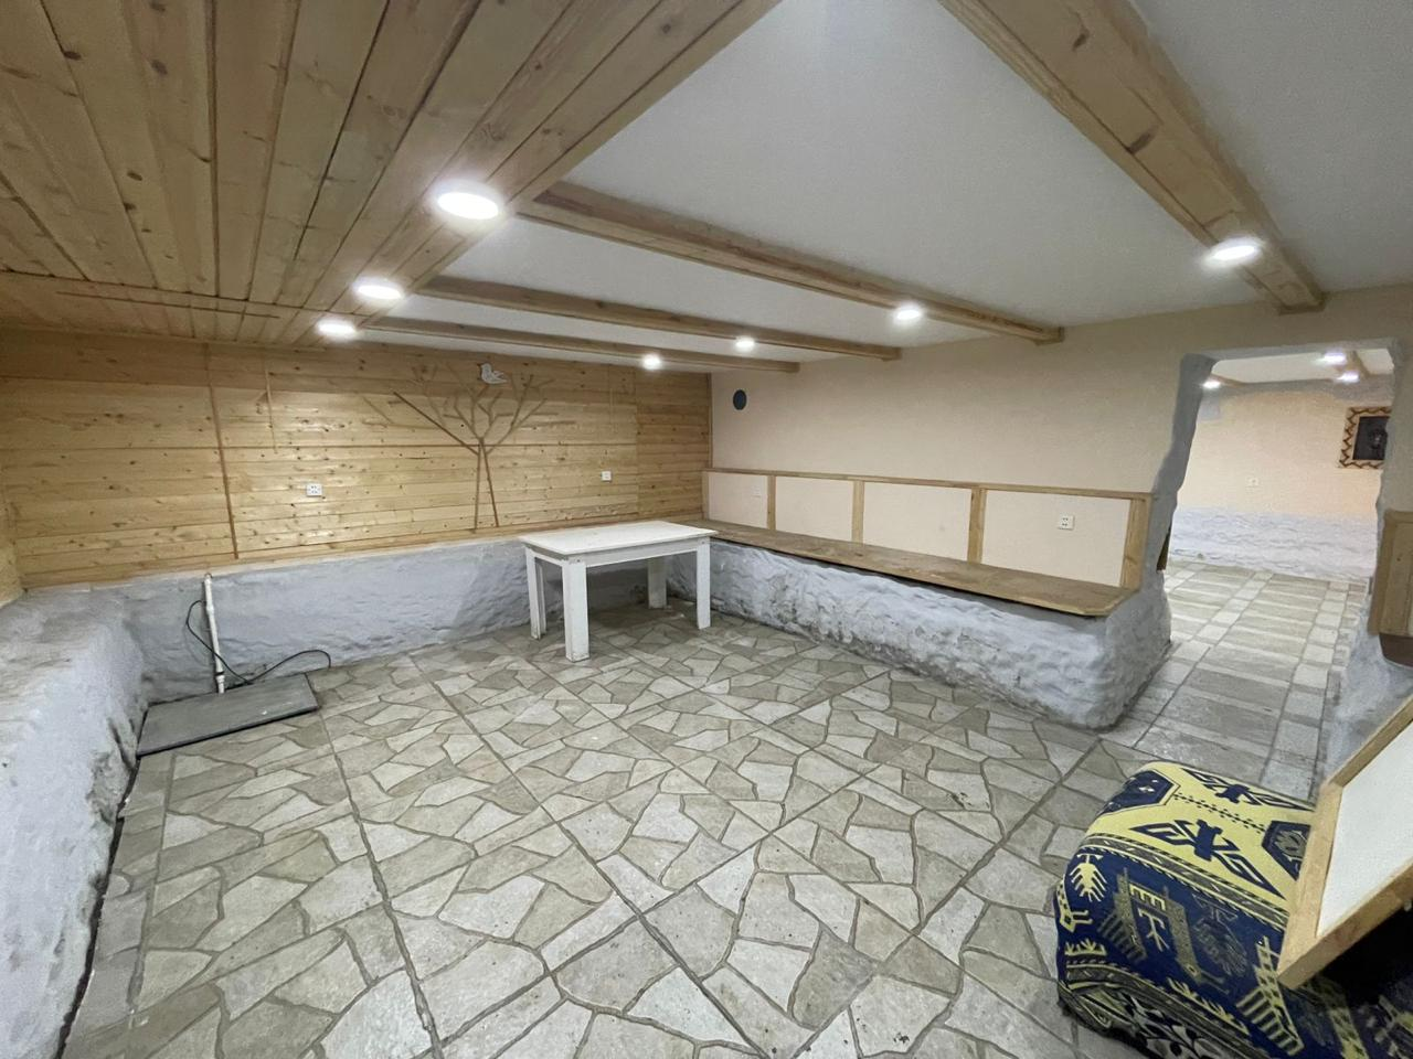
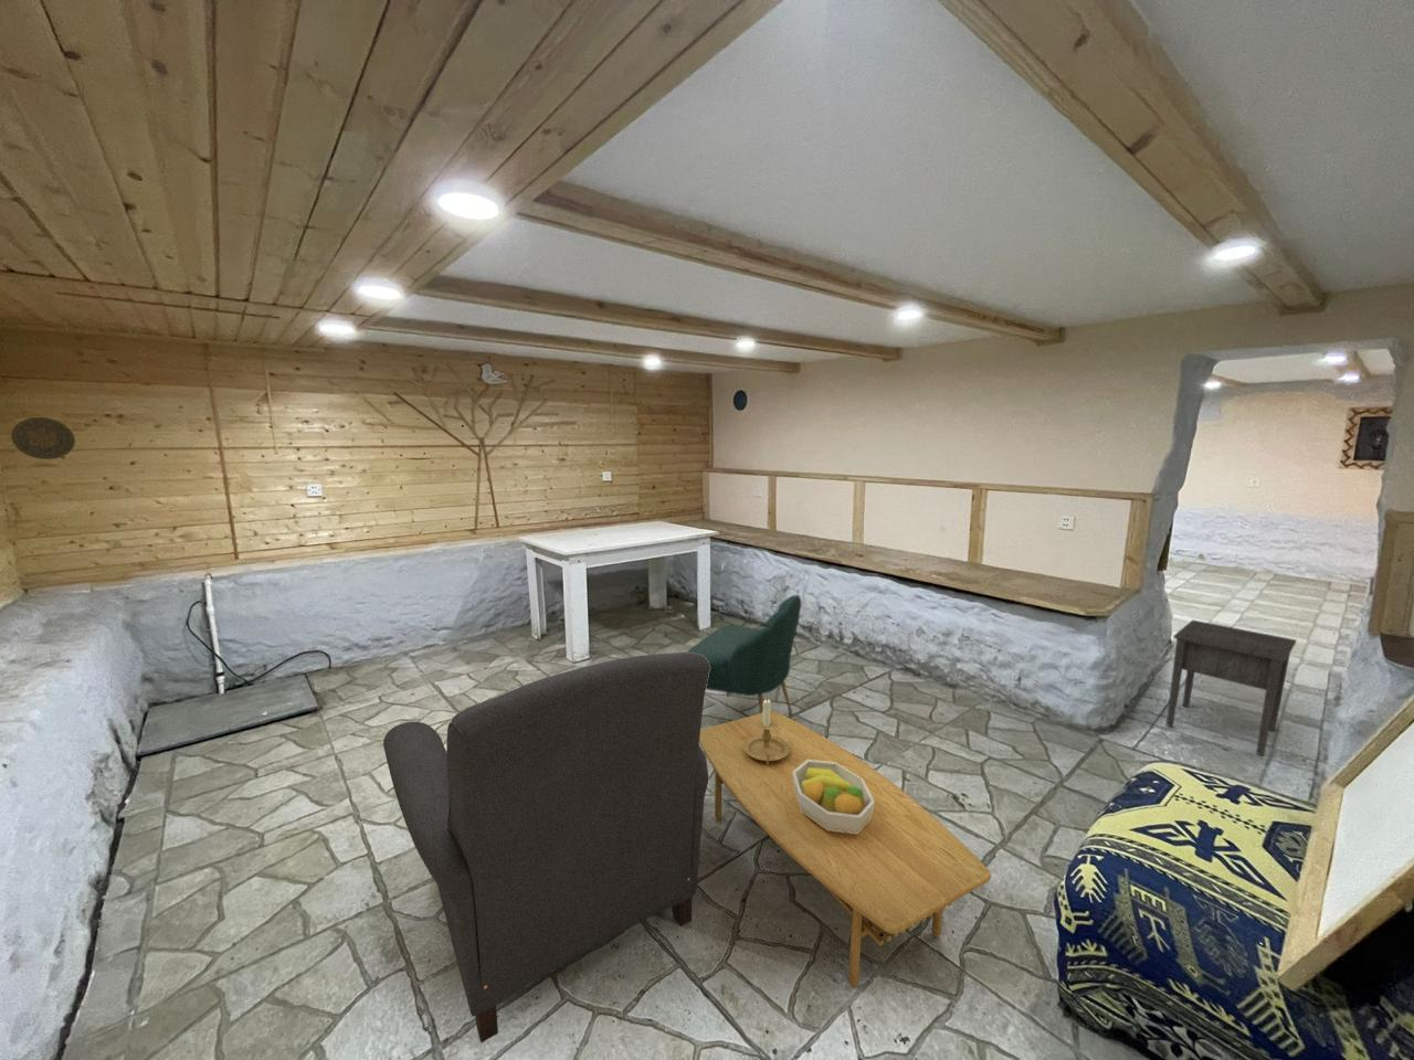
+ decorative plate [10,416,76,461]
+ fruit bowl [793,759,874,834]
+ nightstand [1166,619,1297,756]
+ candle holder [744,697,789,765]
+ chair [382,651,710,1044]
+ chair [685,595,802,716]
+ coffee table [699,710,992,989]
